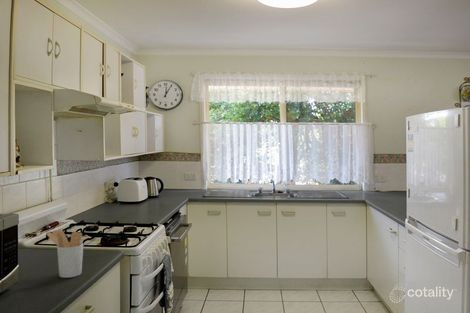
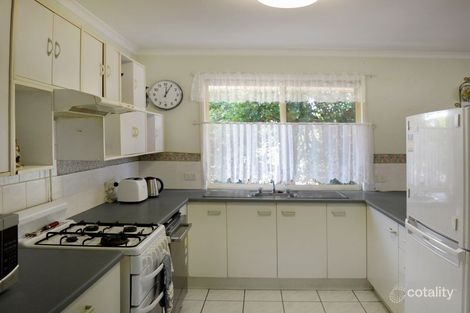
- utensil holder [45,229,84,279]
